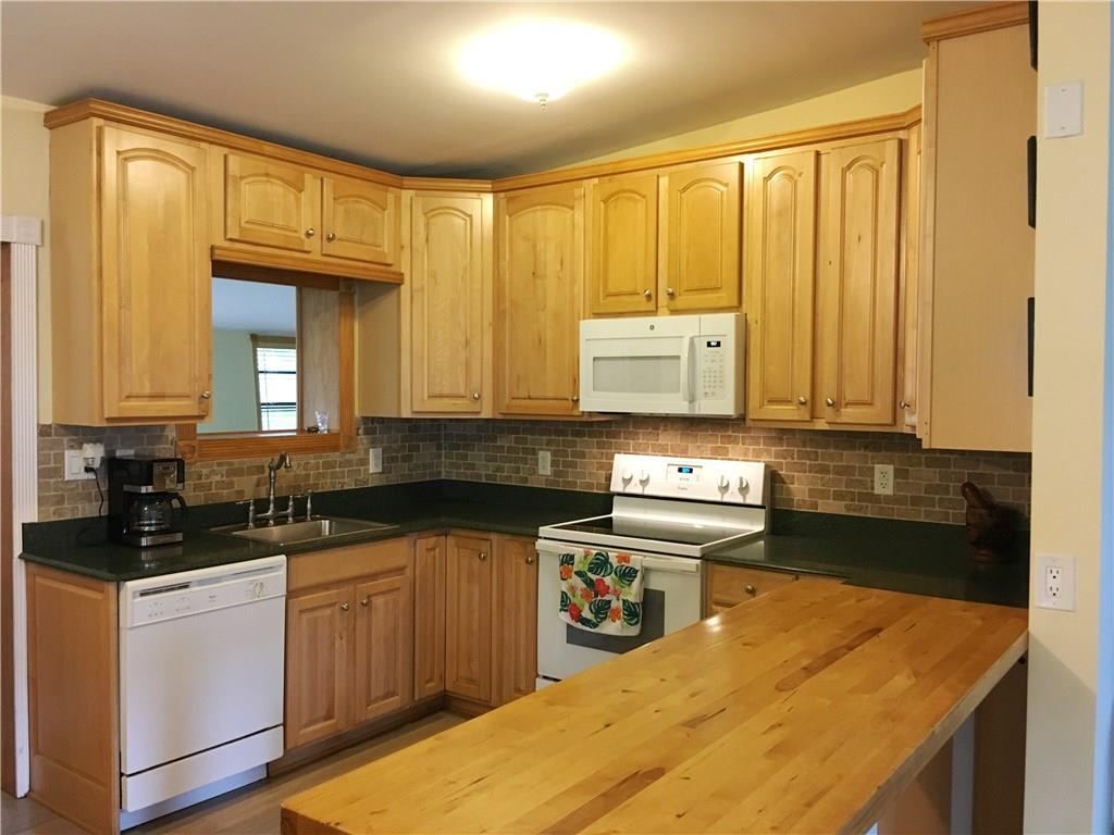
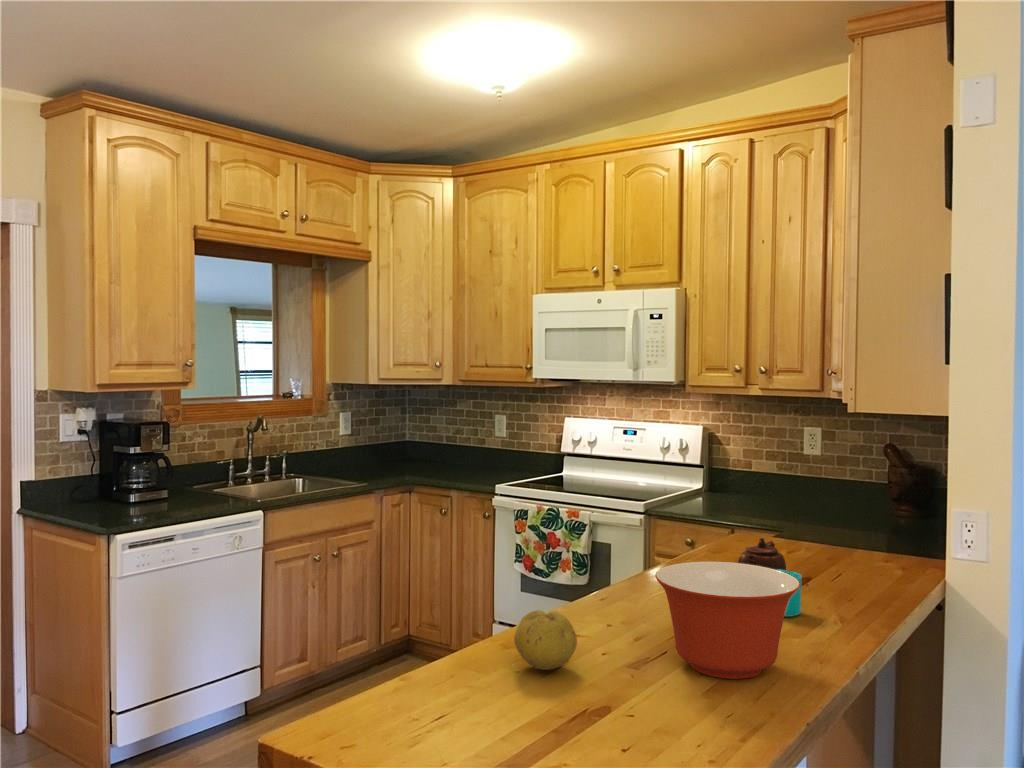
+ teapot [737,537,787,571]
+ mixing bowl [654,561,800,680]
+ fruit [513,609,578,671]
+ cup [778,569,803,618]
